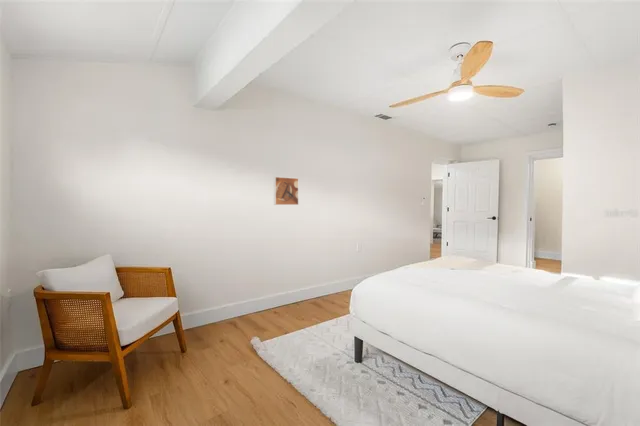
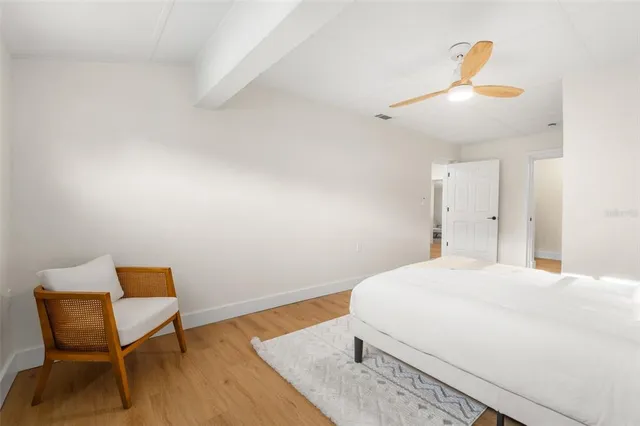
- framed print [273,176,300,206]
